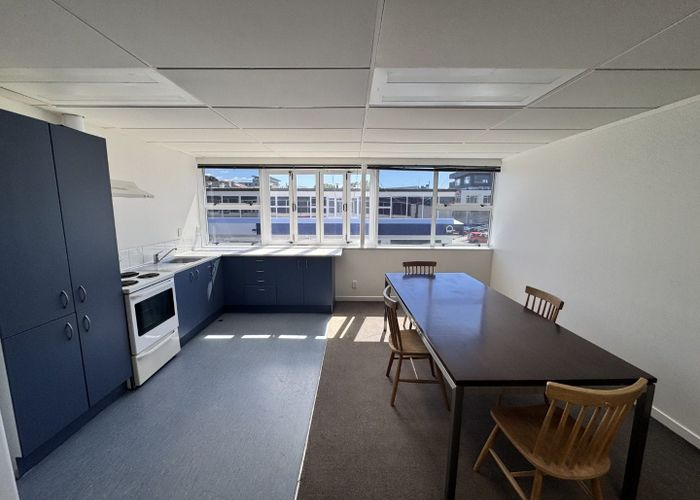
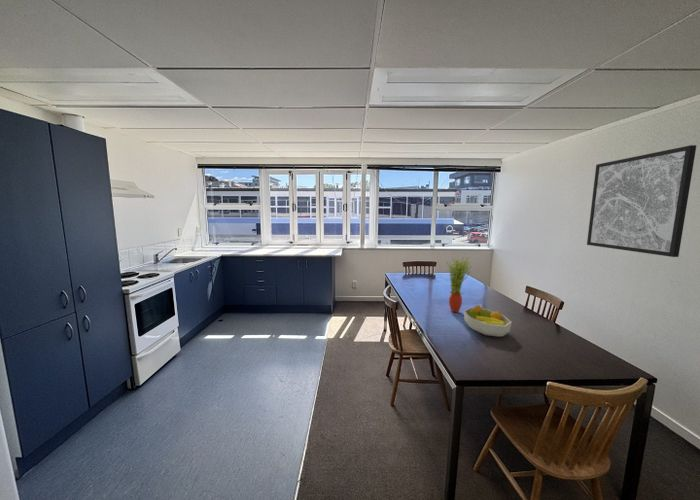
+ fruit bowl [463,304,513,338]
+ potted plant [445,255,473,313]
+ wall art [586,144,697,258]
